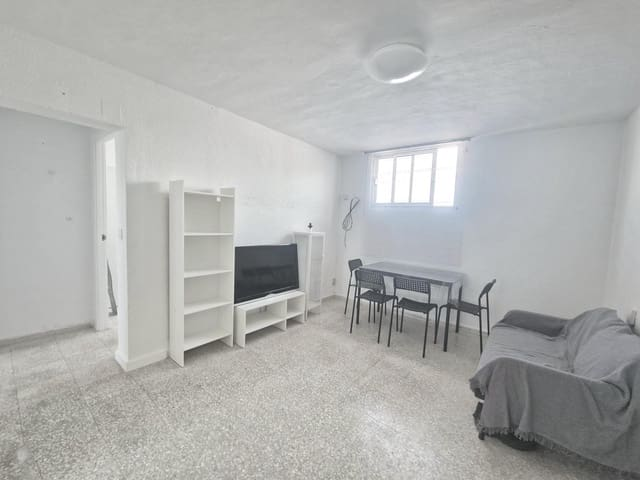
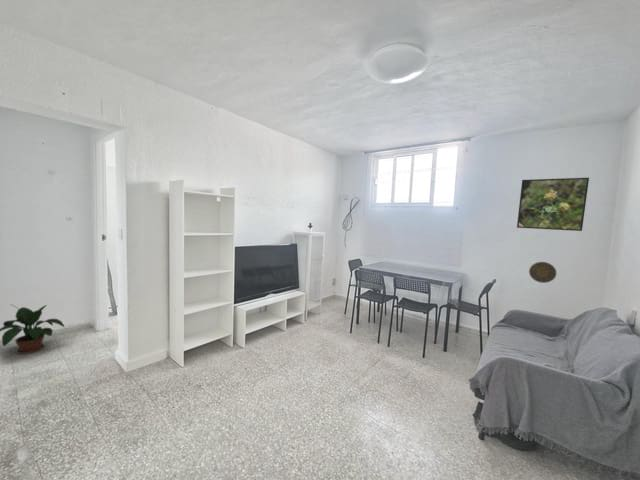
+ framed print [516,177,590,232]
+ potted plant [0,303,66,355]
+ decorative plate [528,261,557,284]
